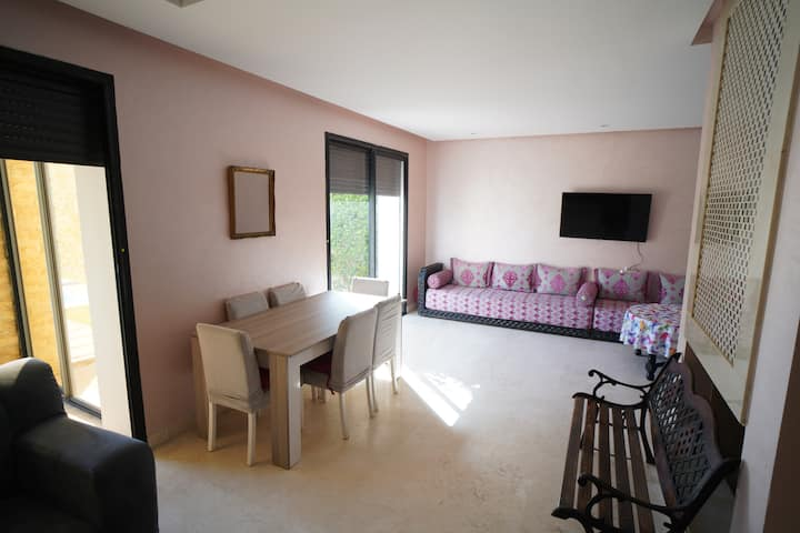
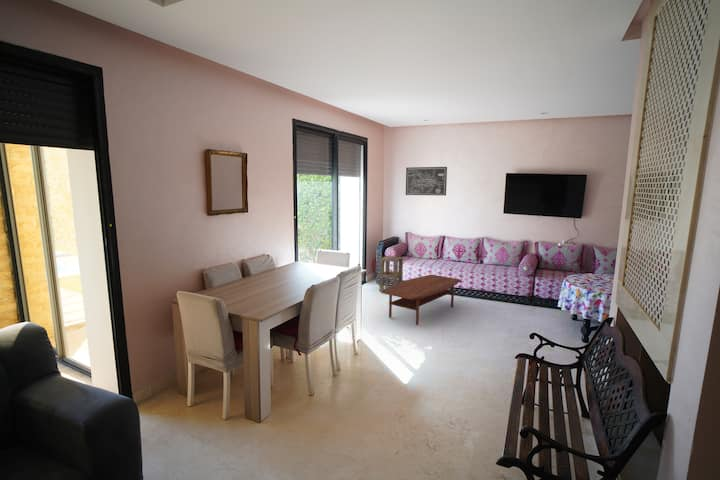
+ side table [378,255,404,292]
+ wall art [405,166,448,196]
+ coffee table [380,274,461,326]
